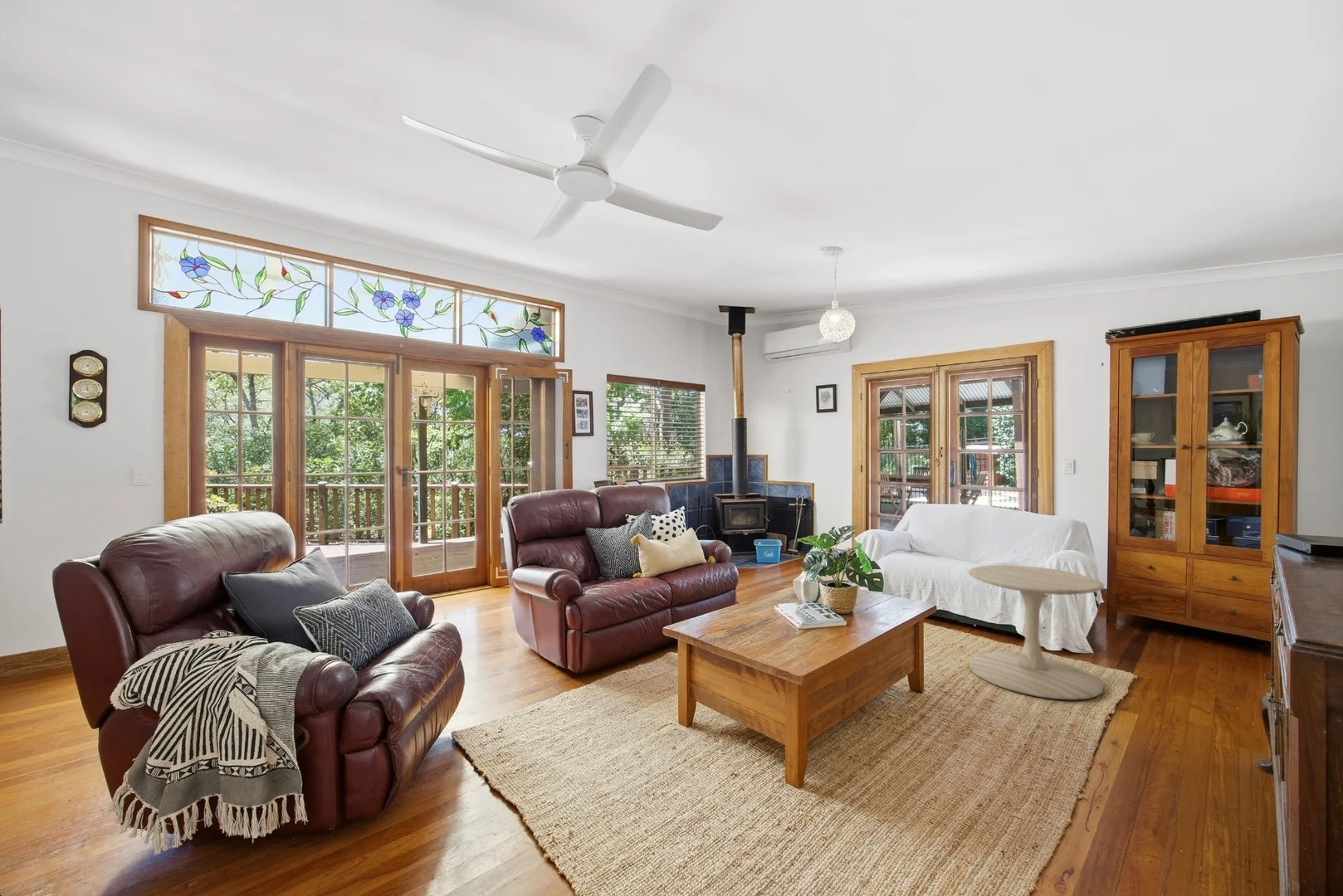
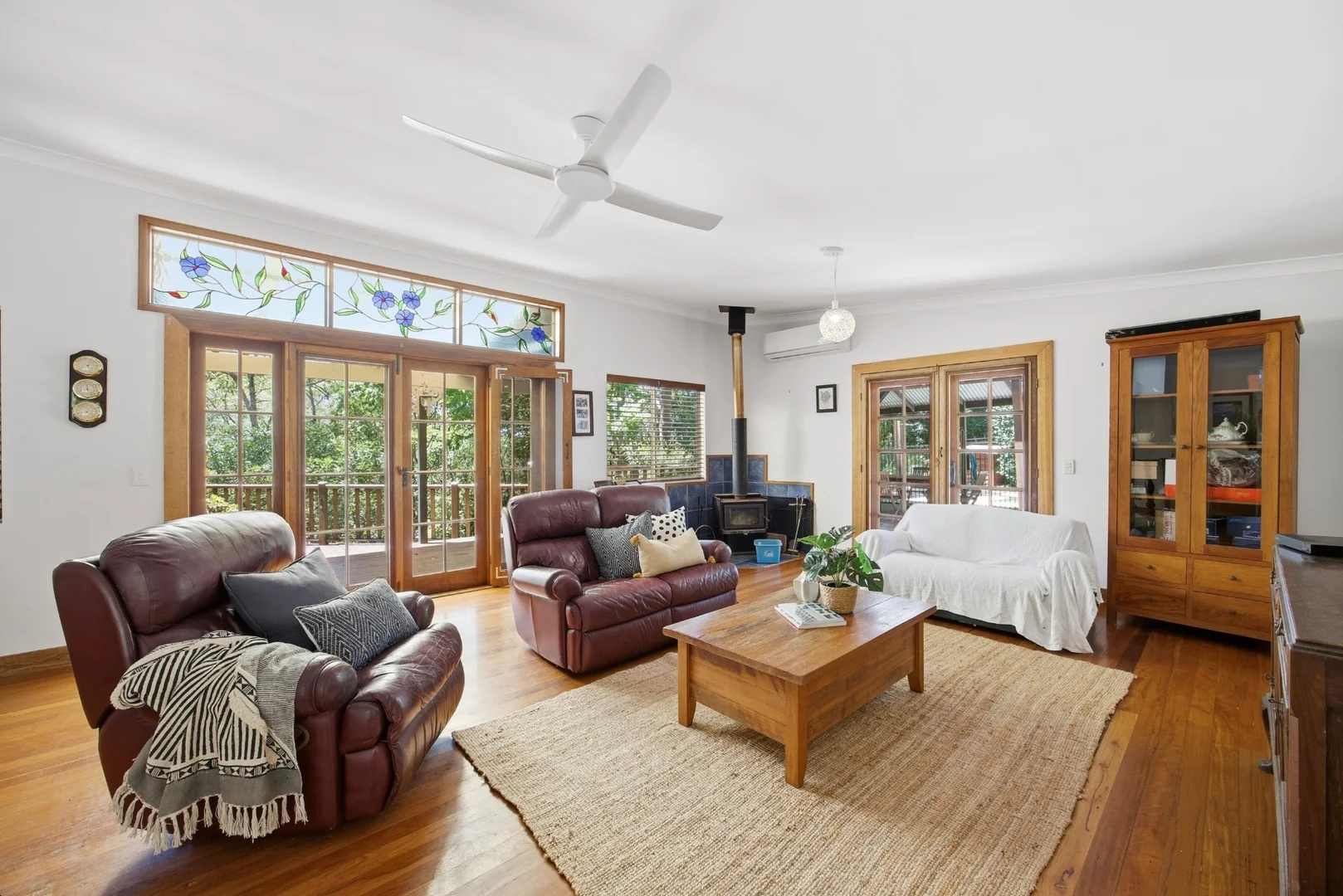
- side table [968,564,1105,700]
